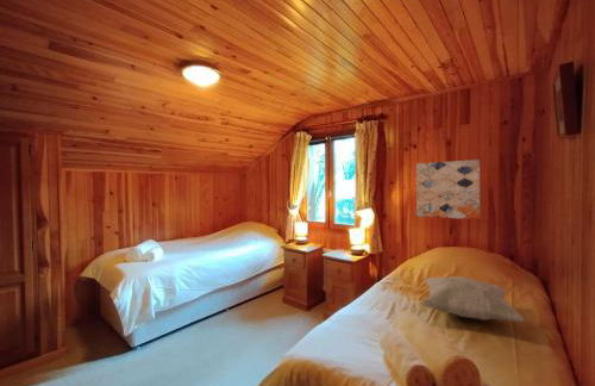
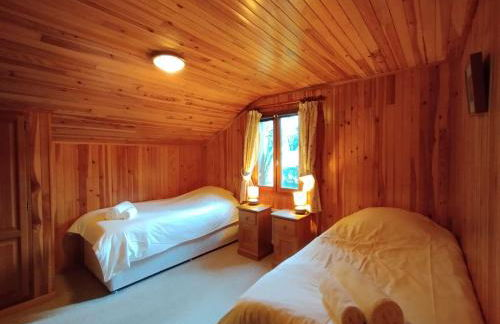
- wall art [415,158,482,220]
- decorative pillow [420,275,527,323]
